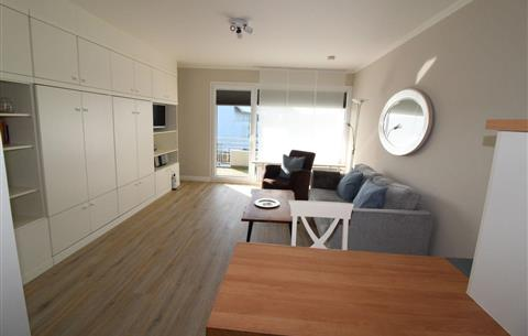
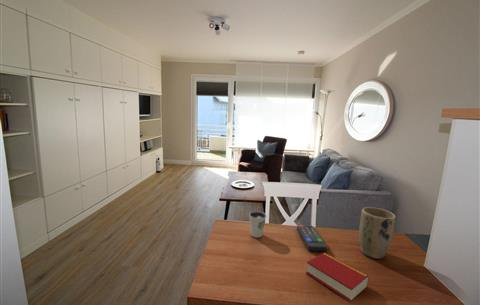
+ dixie cup [248,210,267,239]
+ book [305,252,369,303]
+ plant pot [358,206,397,260]
+ remote control [296,224,328,252]
